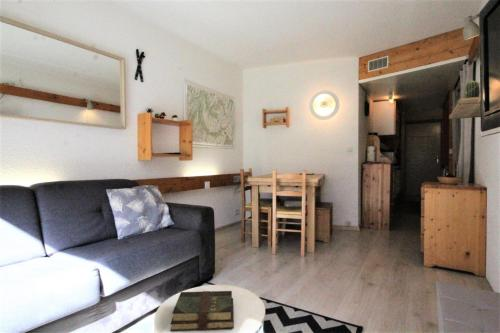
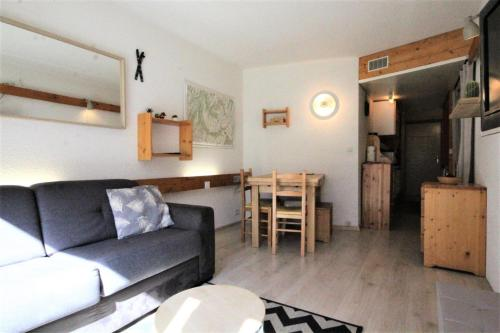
- book [169,290,235,332]
